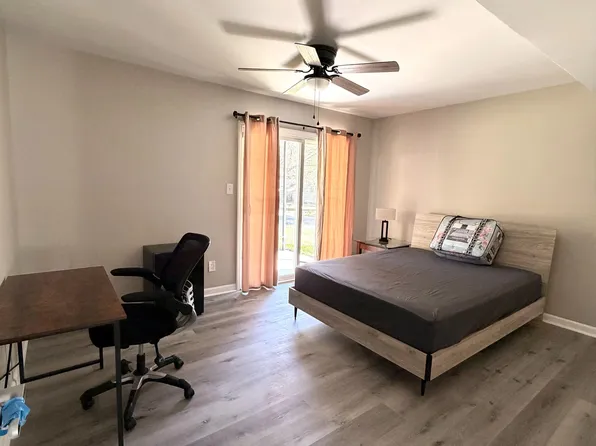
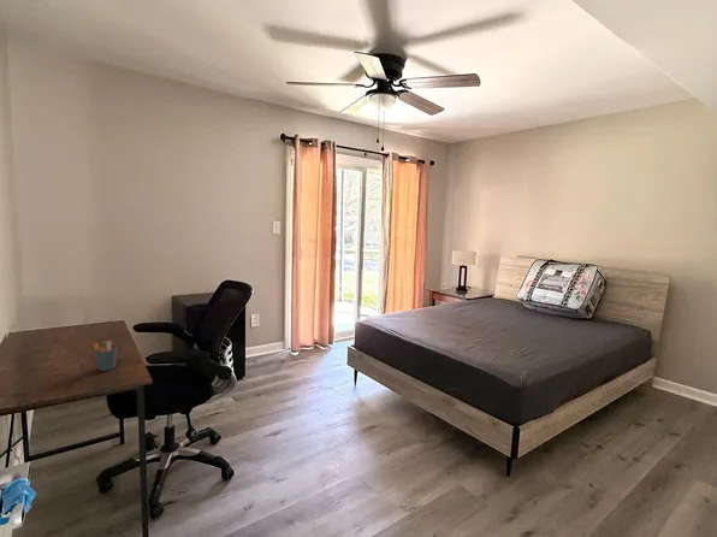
+ pen holder [91,340,118,372]
